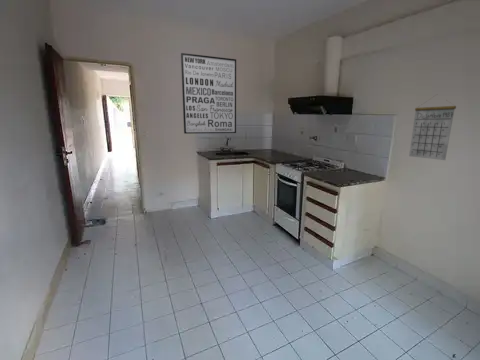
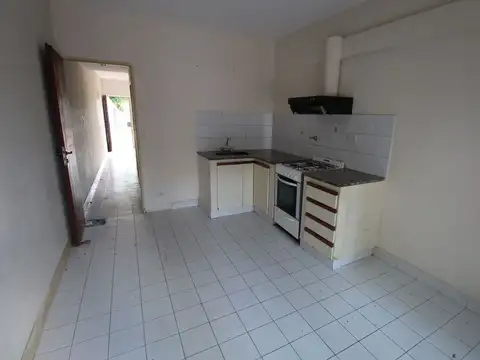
- calendar [408,94,457,161]
- wall art [180,52,237,135]
